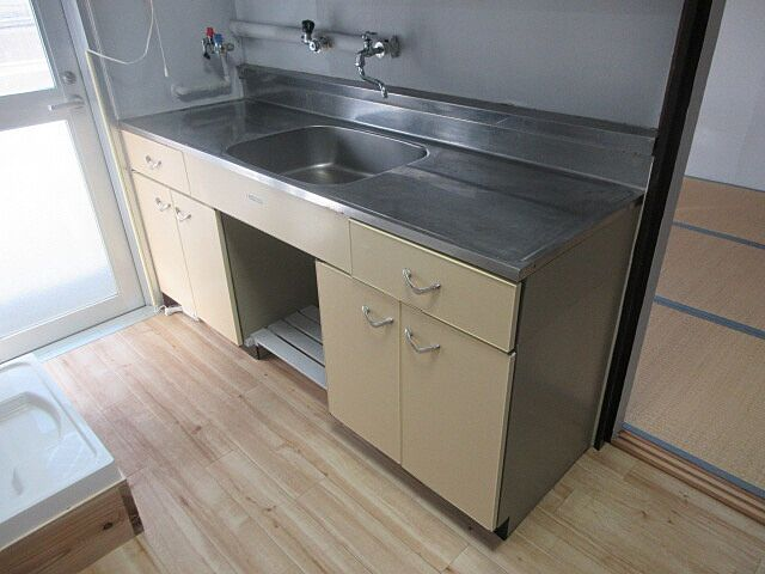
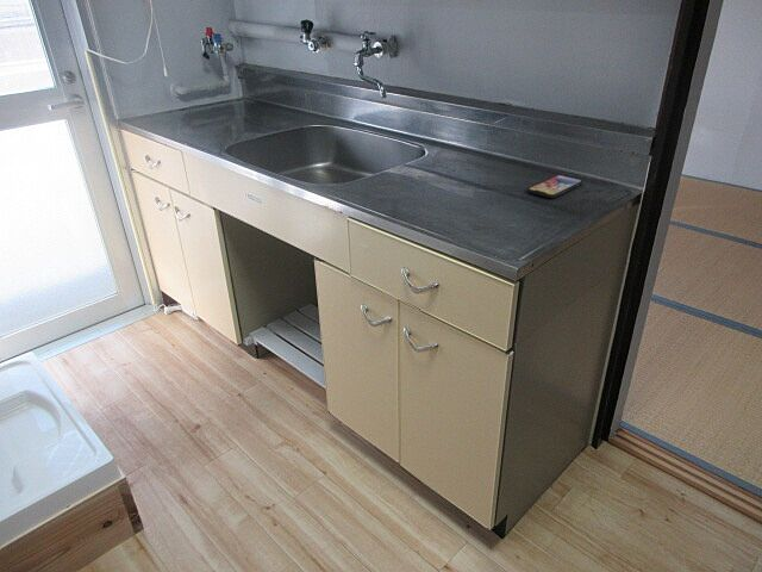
+ smartphone [527,174,583,199]
